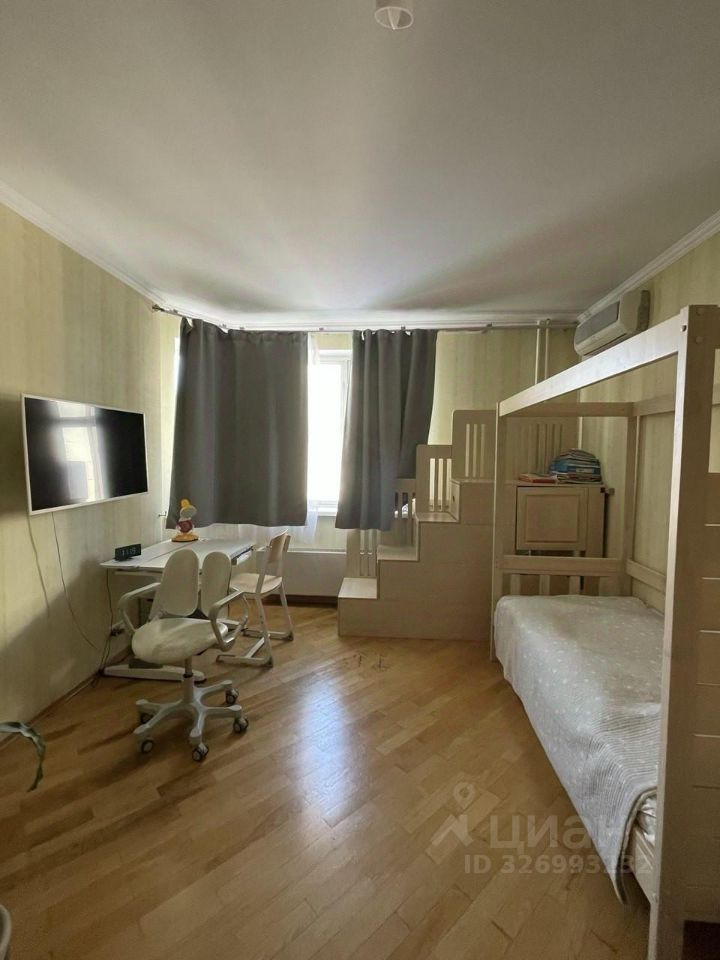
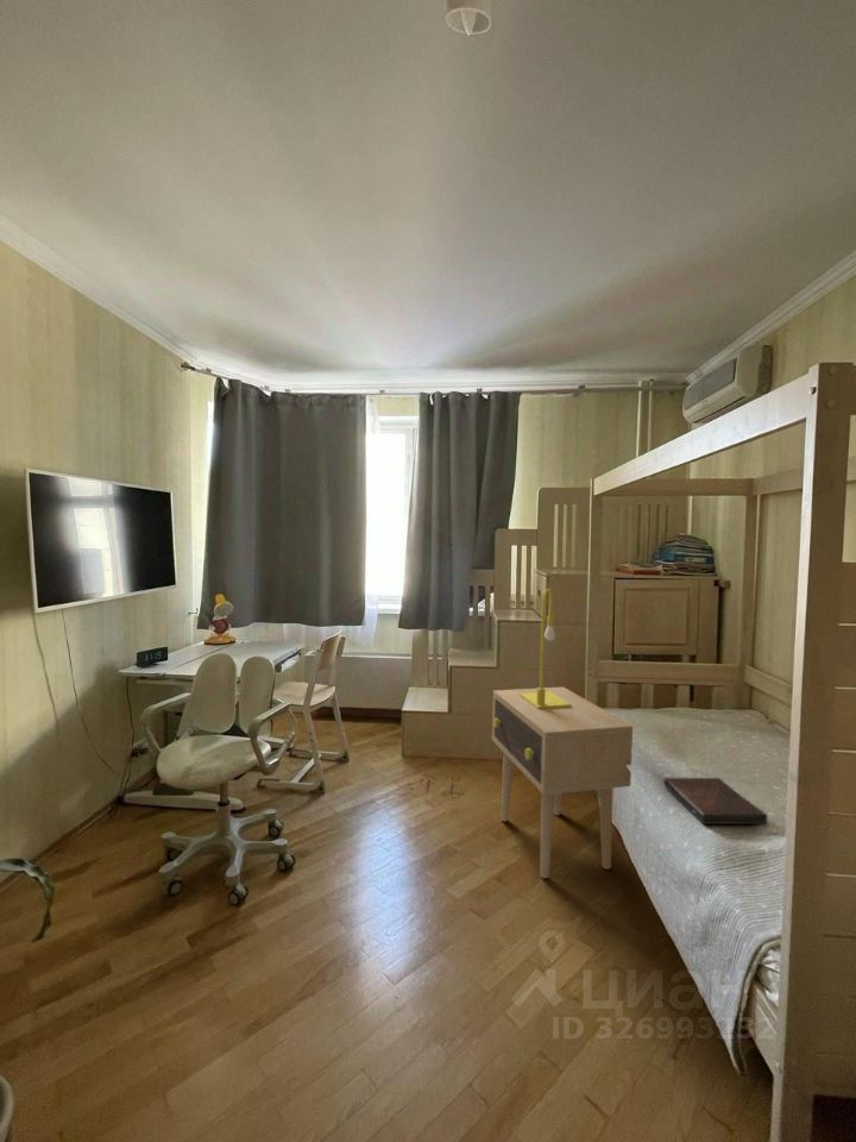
+ table lamp [520,588,572,709]
+ side table [491,685,634,879]
+ book [662,777,769,826]
